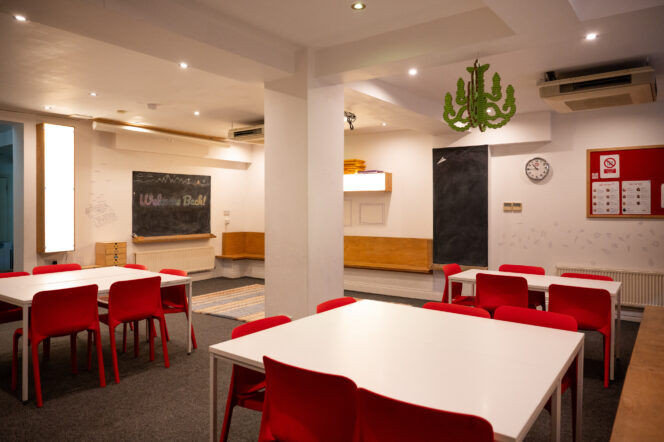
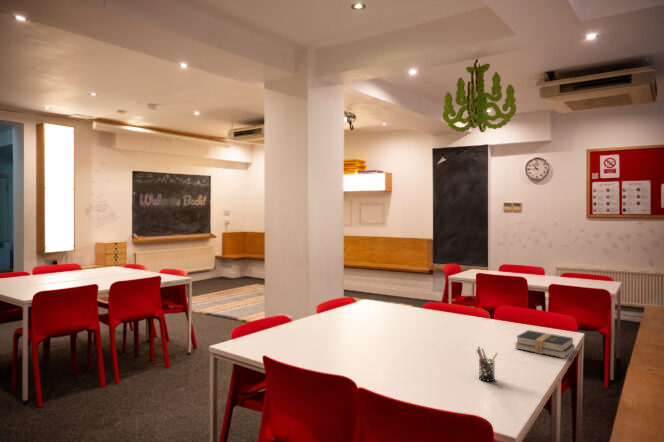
+ pen holder [476,345,499,383]
+ hardback book [514,329,576,359]
